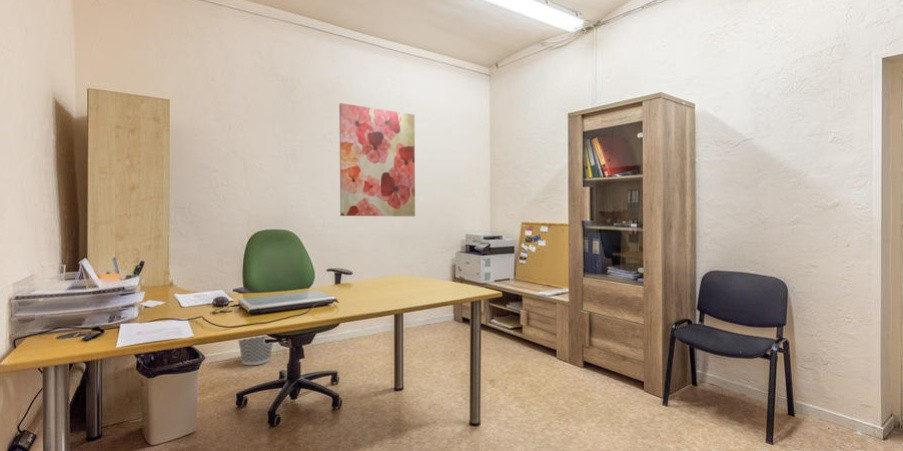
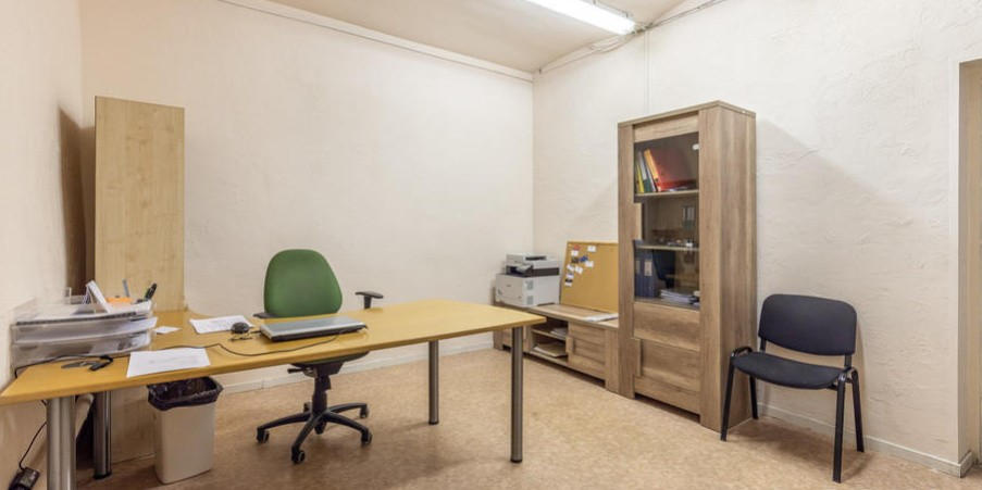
- wastebasket [237,335,274,366]
- wall art [338,102,416,217]
